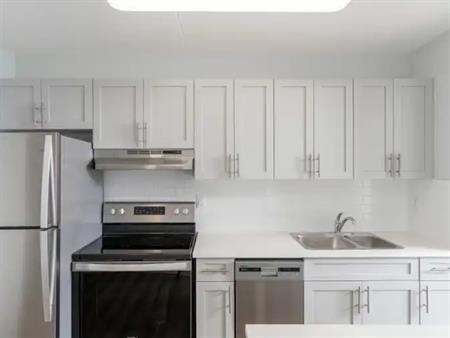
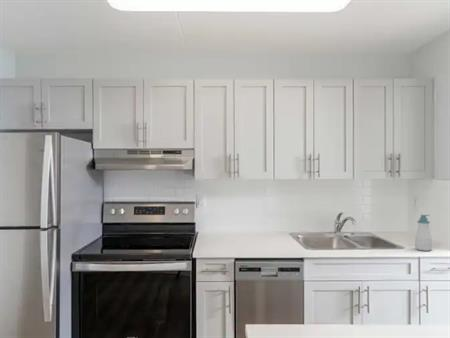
+ soap bottle [414,214,433,252]
